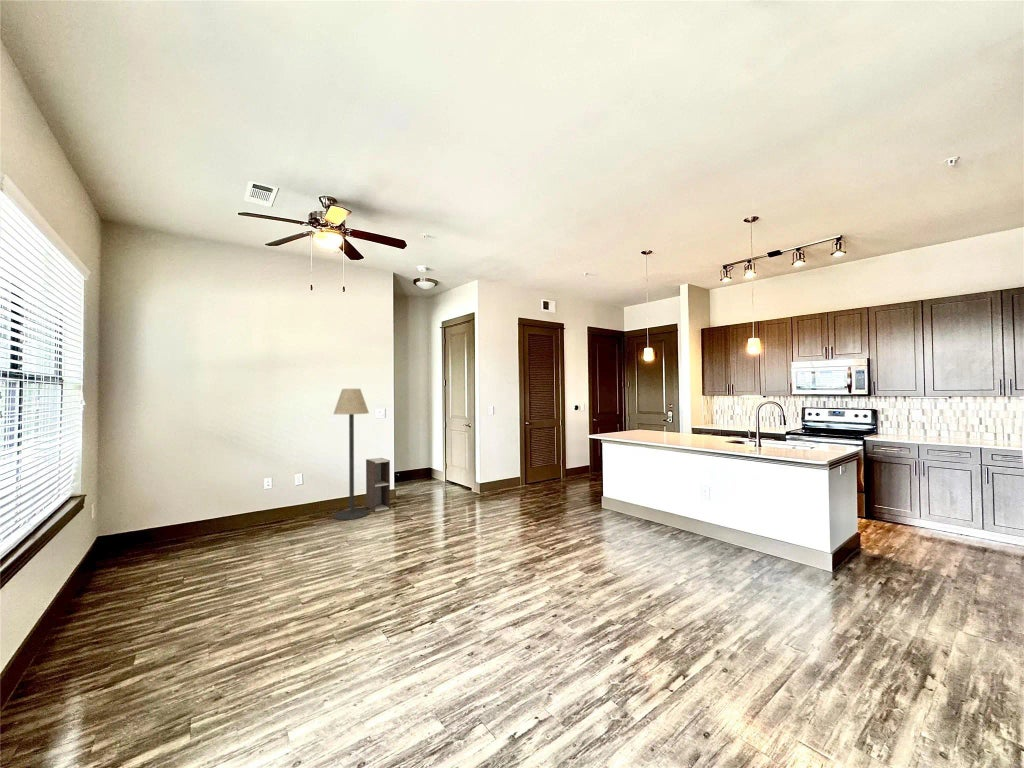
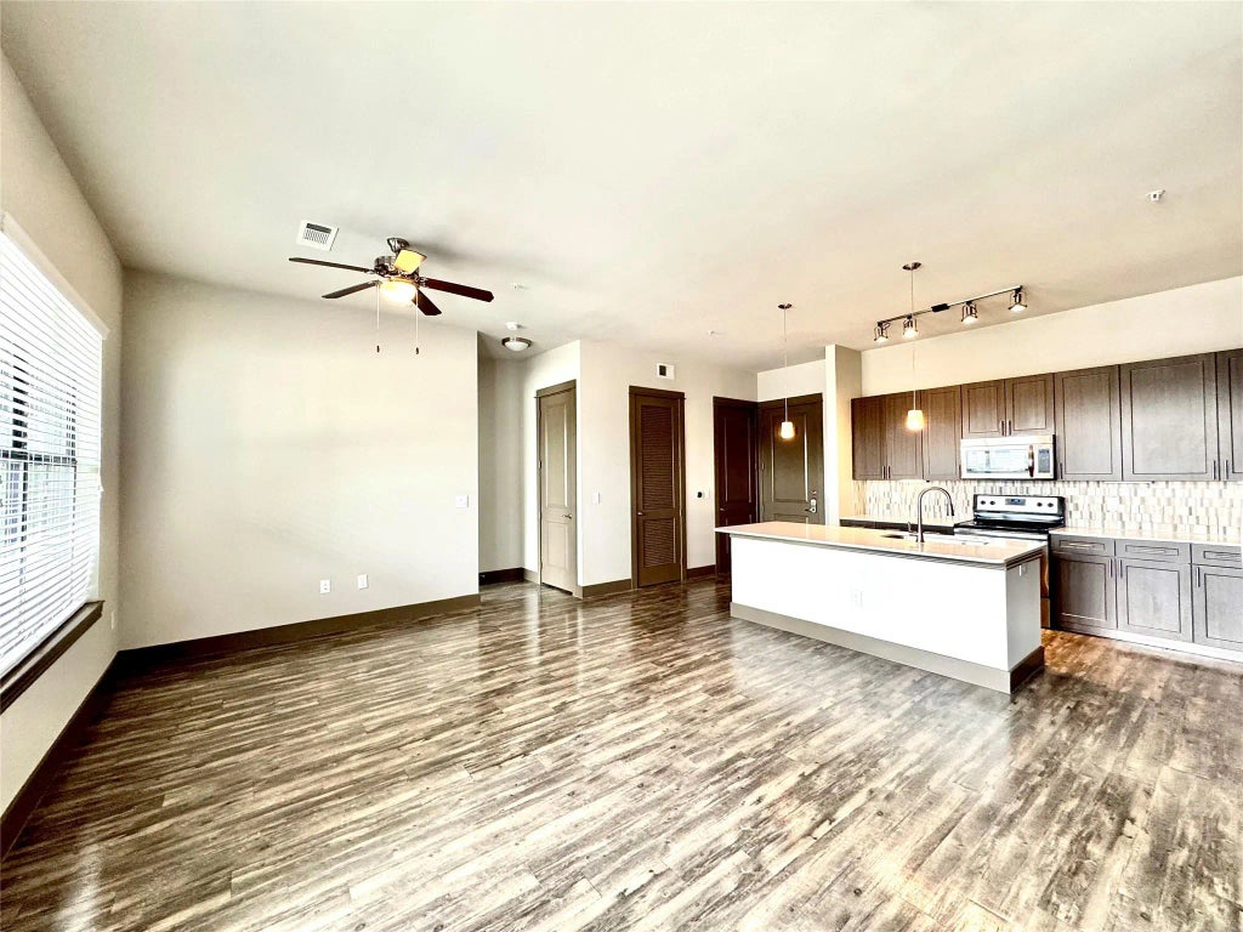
- shelf [365,457,391,513]
- floor lamp [332,388,370,521]
